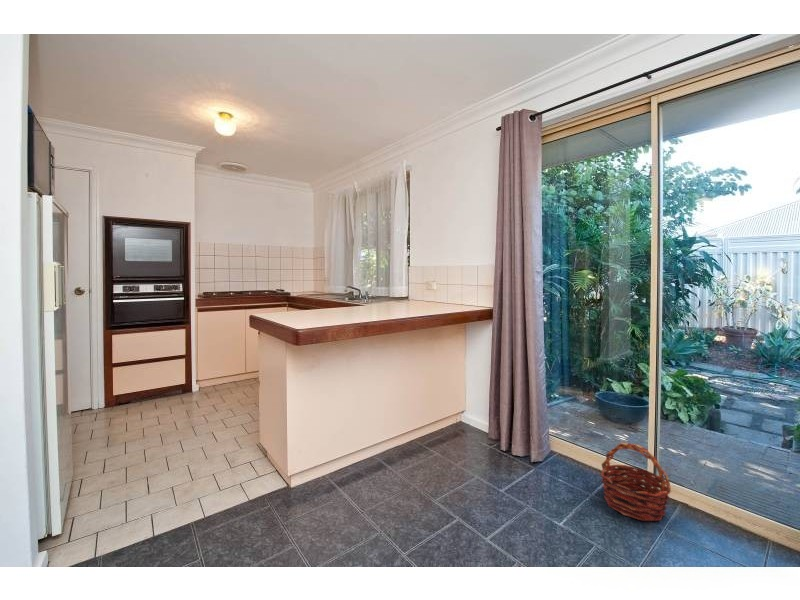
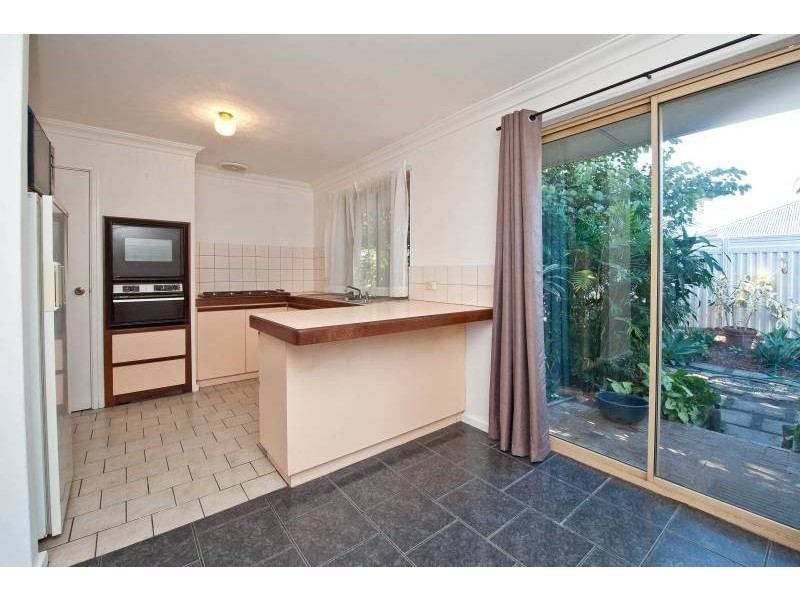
- basket [600,442,672,522]
